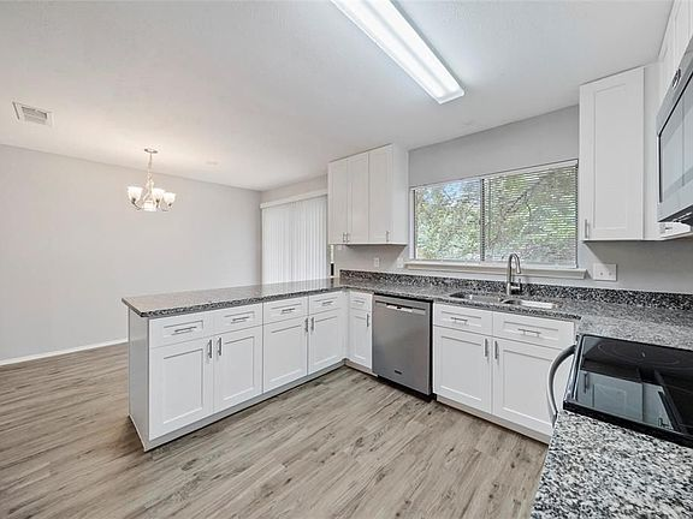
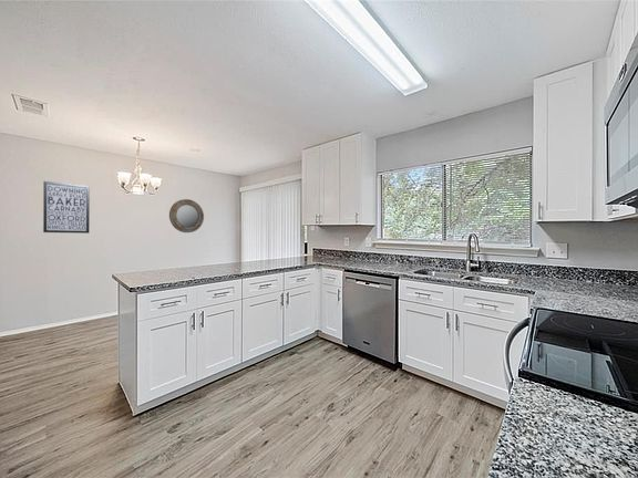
+ wall art [42,180,91,235]
+ home mirror [168,198,205,233]
